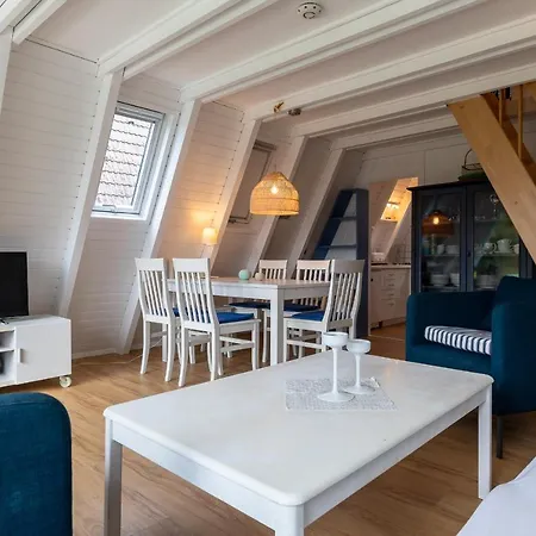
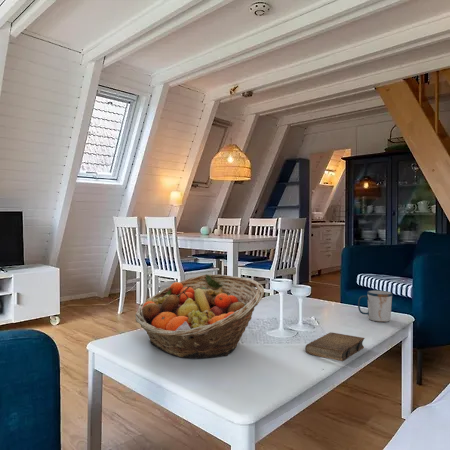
+ book [304,332,366,362]
+ fruit basket [134,273,265,359]
+ mug [357,289,393,323]
